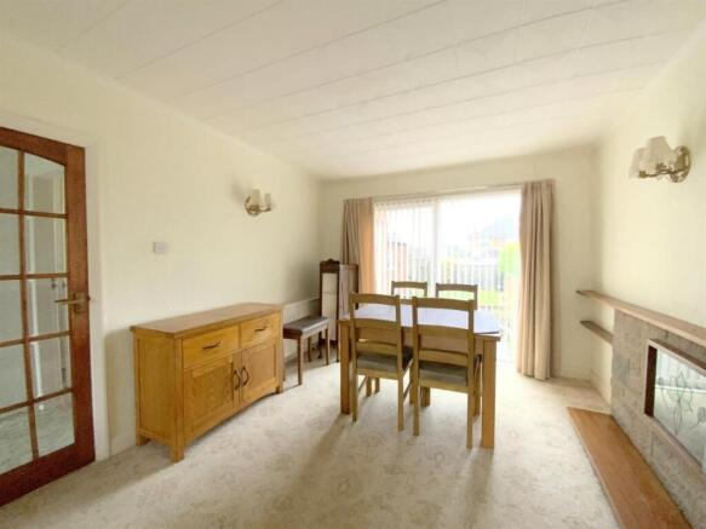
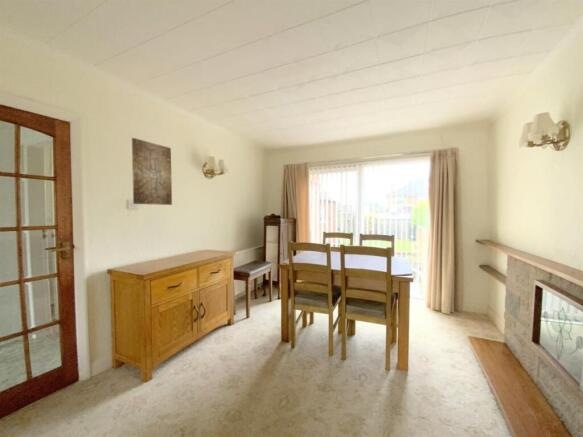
+ wall art [131,137,173,206]
